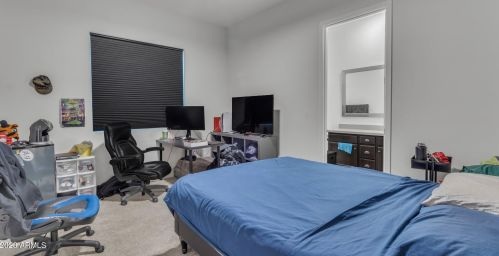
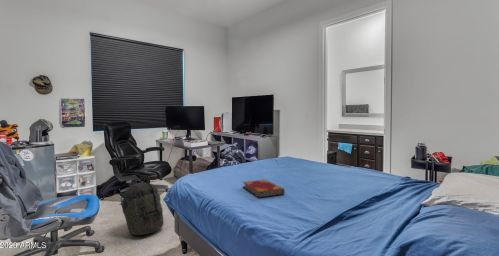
+ backpack [120,182,165,236]
+ hardback book [242,179,286,199]
